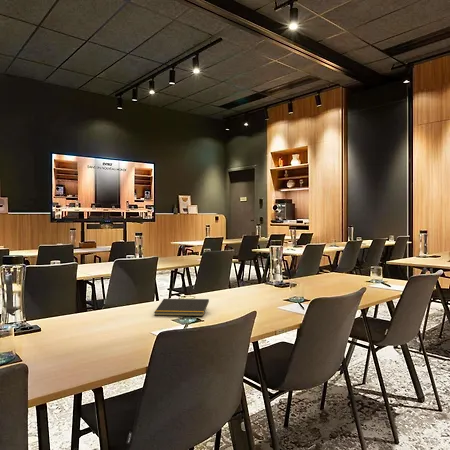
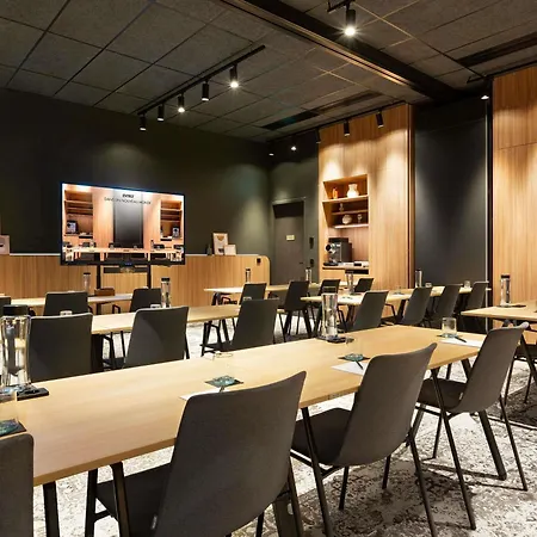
- notepad [153,298,210,317]
